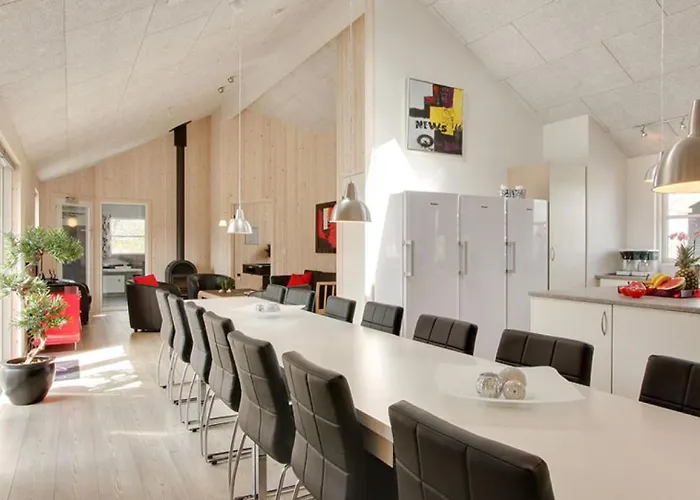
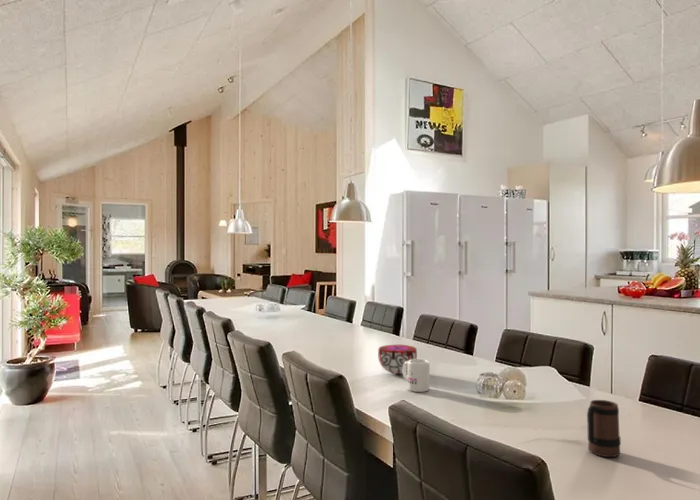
+ mug [586,399,622,458]
+ decorative bowl [377,344,418,375]
+ mug [402,358,430,393]
